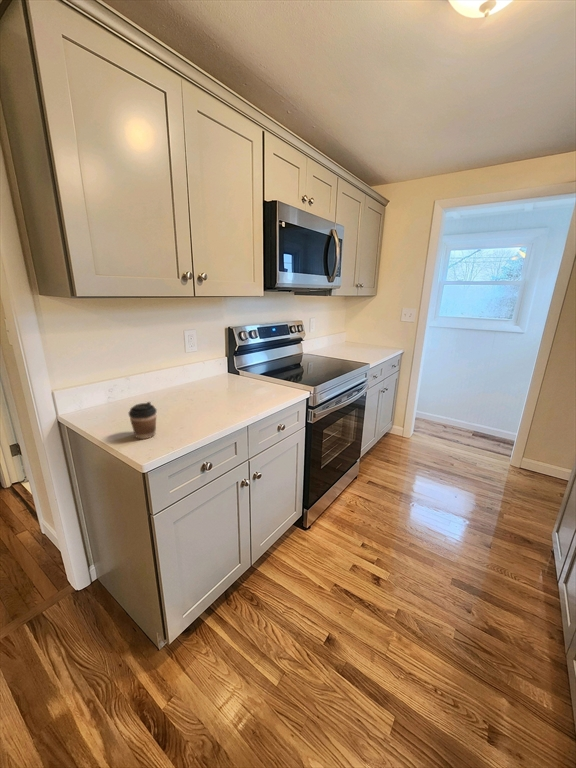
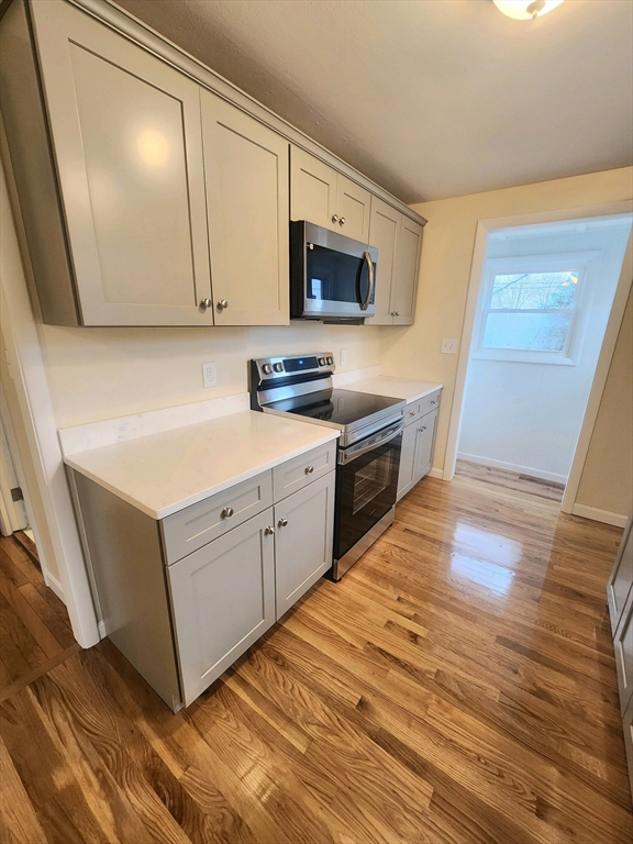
- coffee cup [127,401,158,440]
